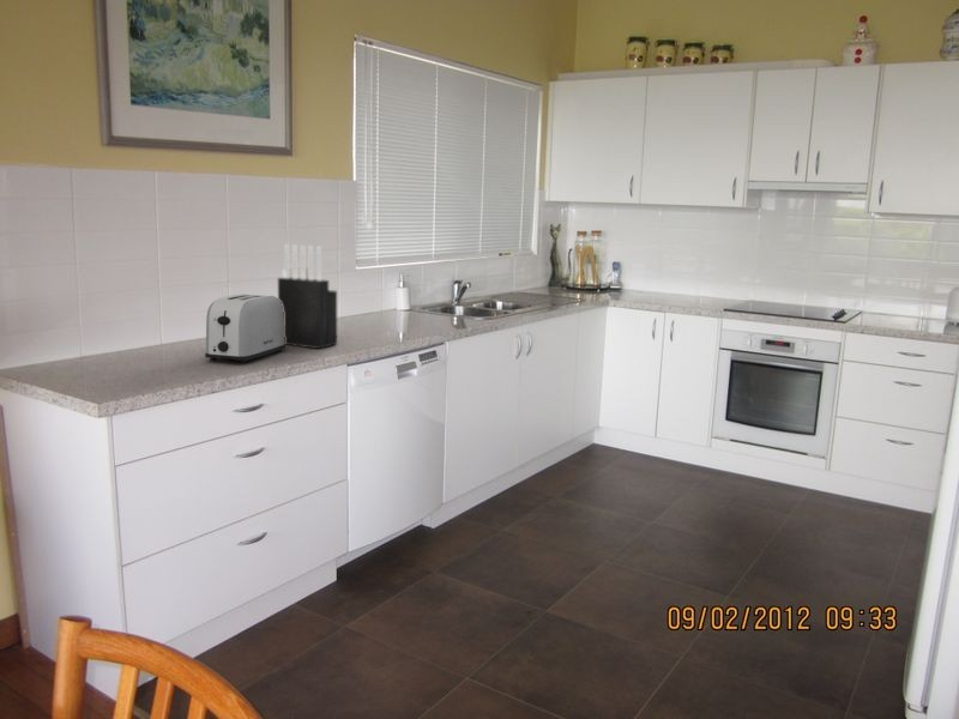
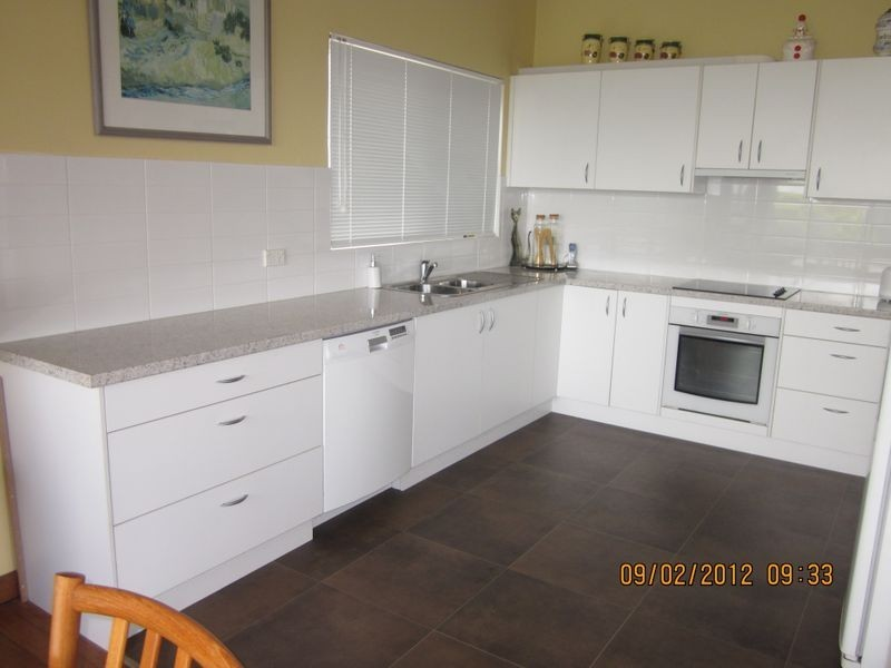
- knife block [277,243,338,350]
- toaster [204,292,288,364]
